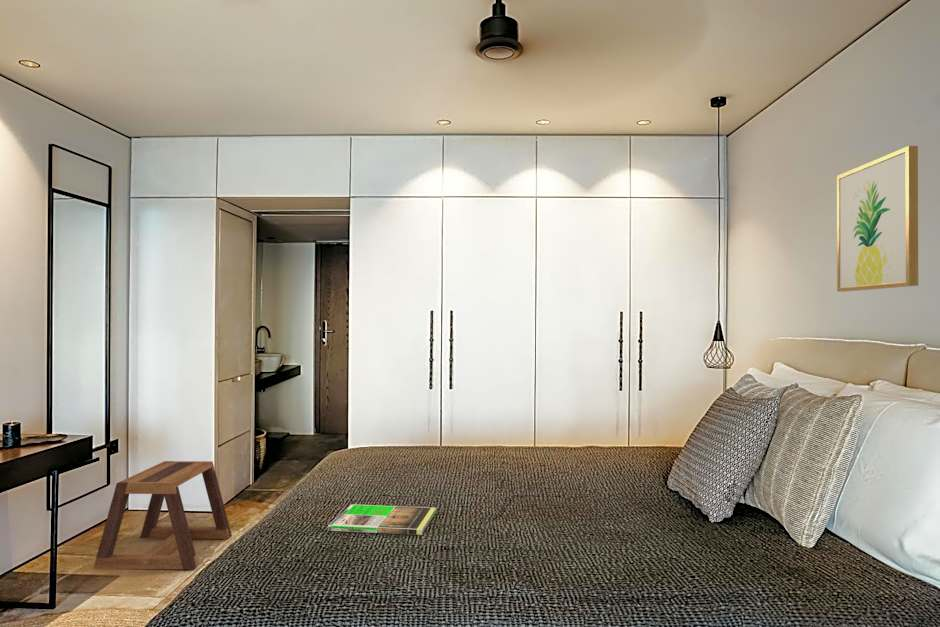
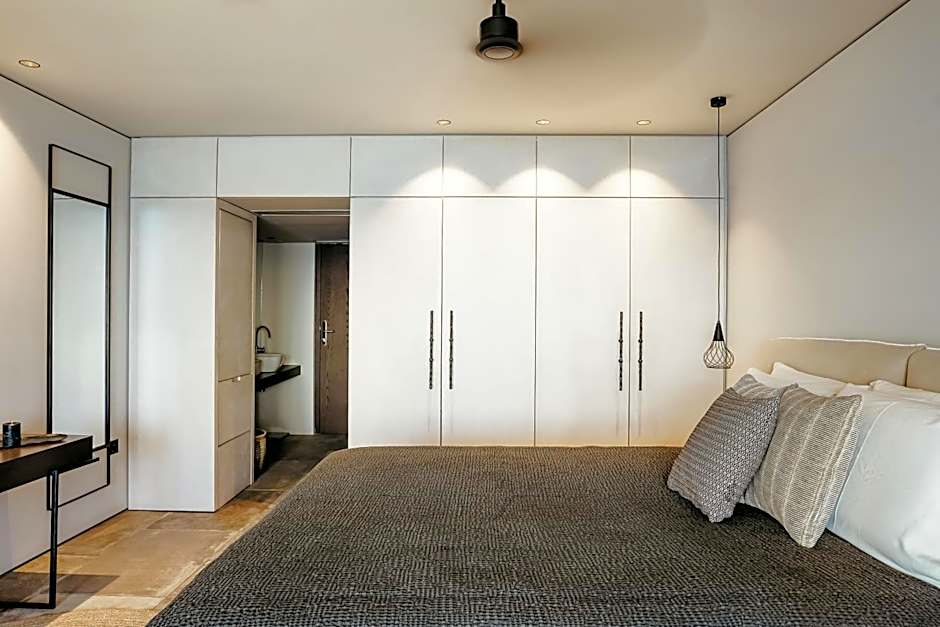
- stool [92,460,233,570]
- magazine [327,503,437,536]
- wall art [836,145,919,293]
